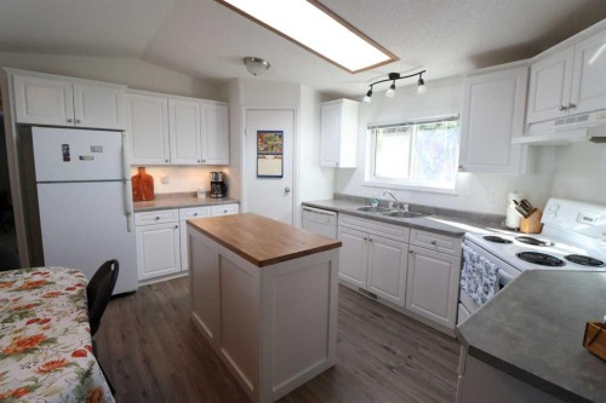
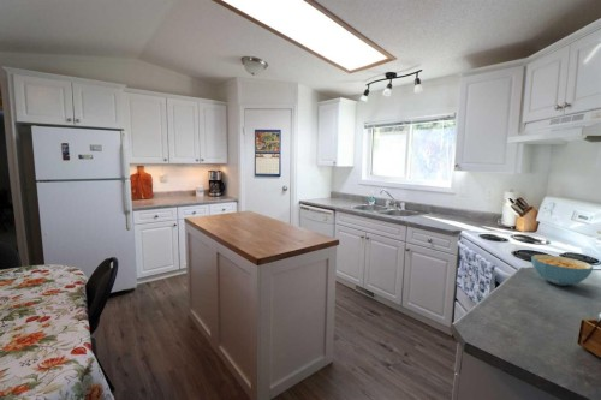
+ cereal bowl [530,253,594,287]
